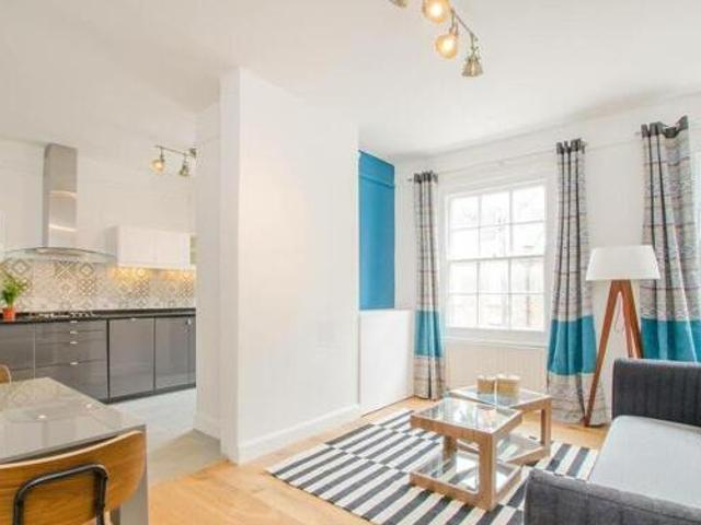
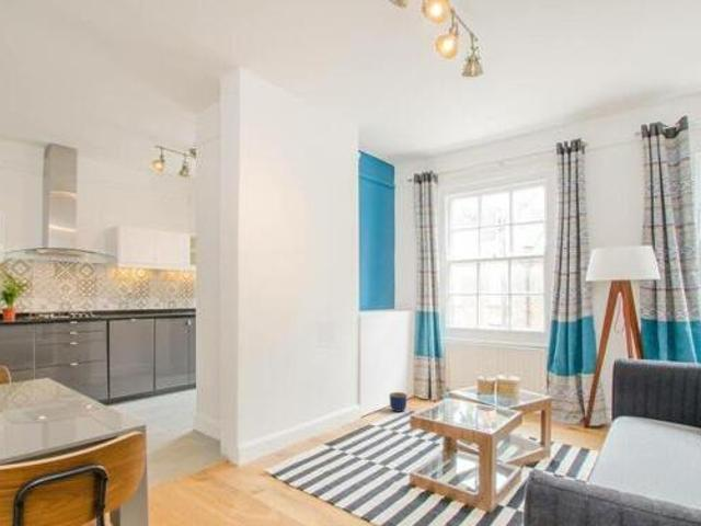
+ planter [389,391,409,413]
